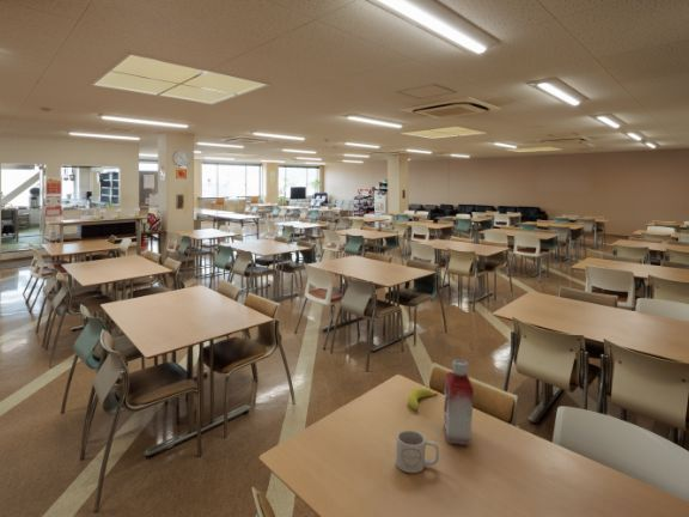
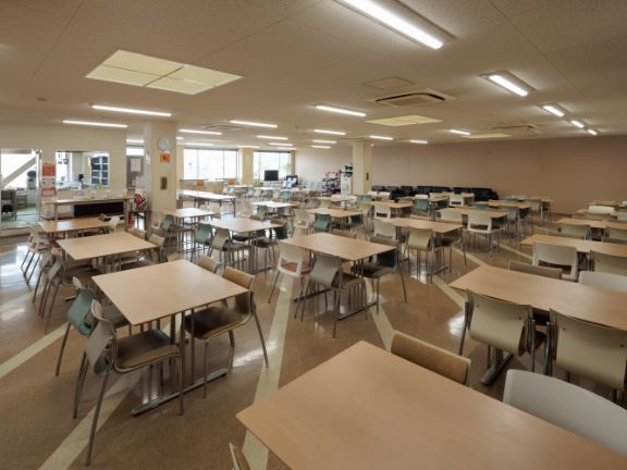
- mug [395,430,440,474]
- fruit [407,387,439,410]
- bottle [443,359,475,446]
